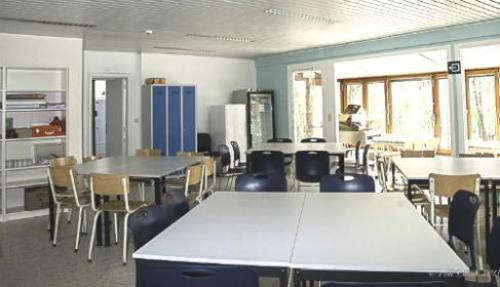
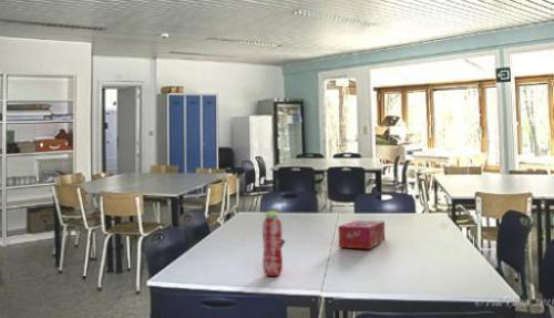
+ water bottle [261,211,286,277]
+ tissue box [337,219,386,250]
